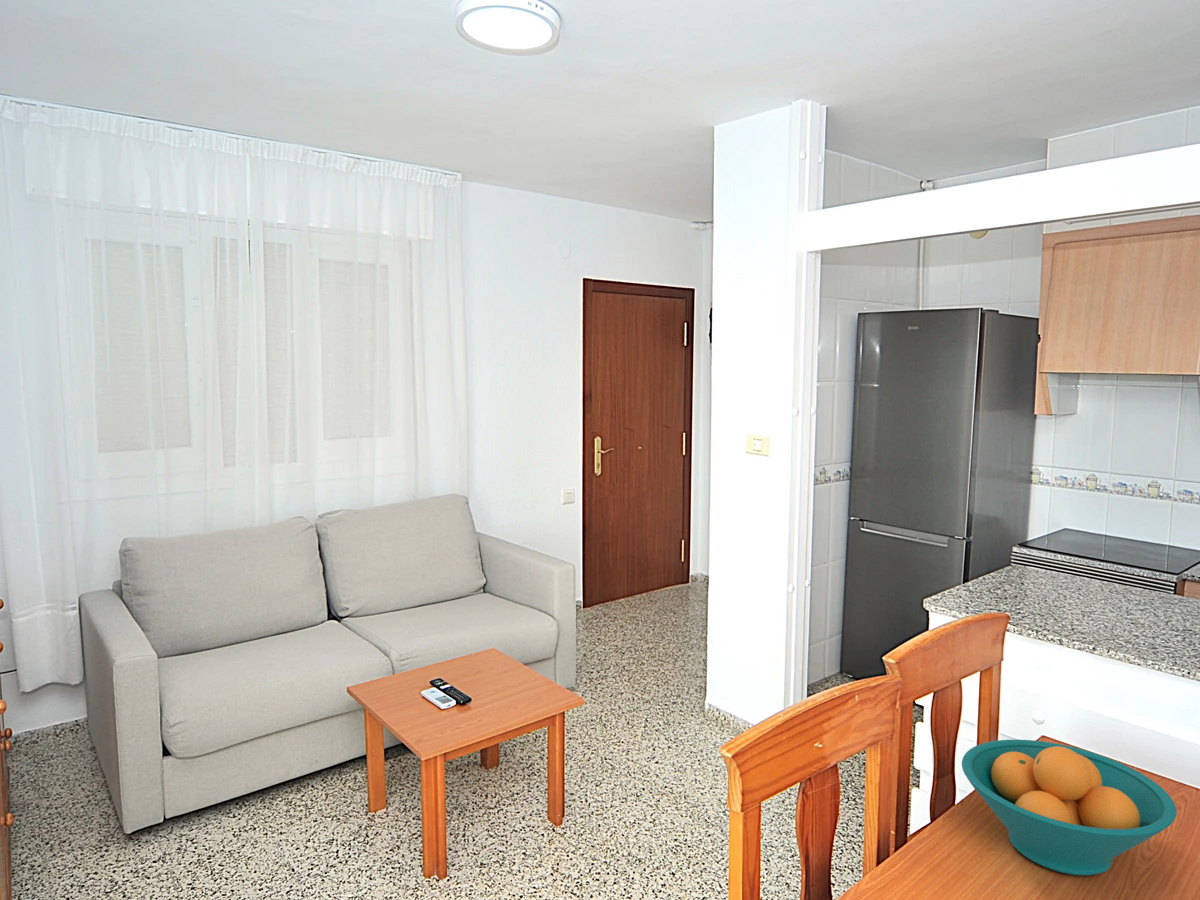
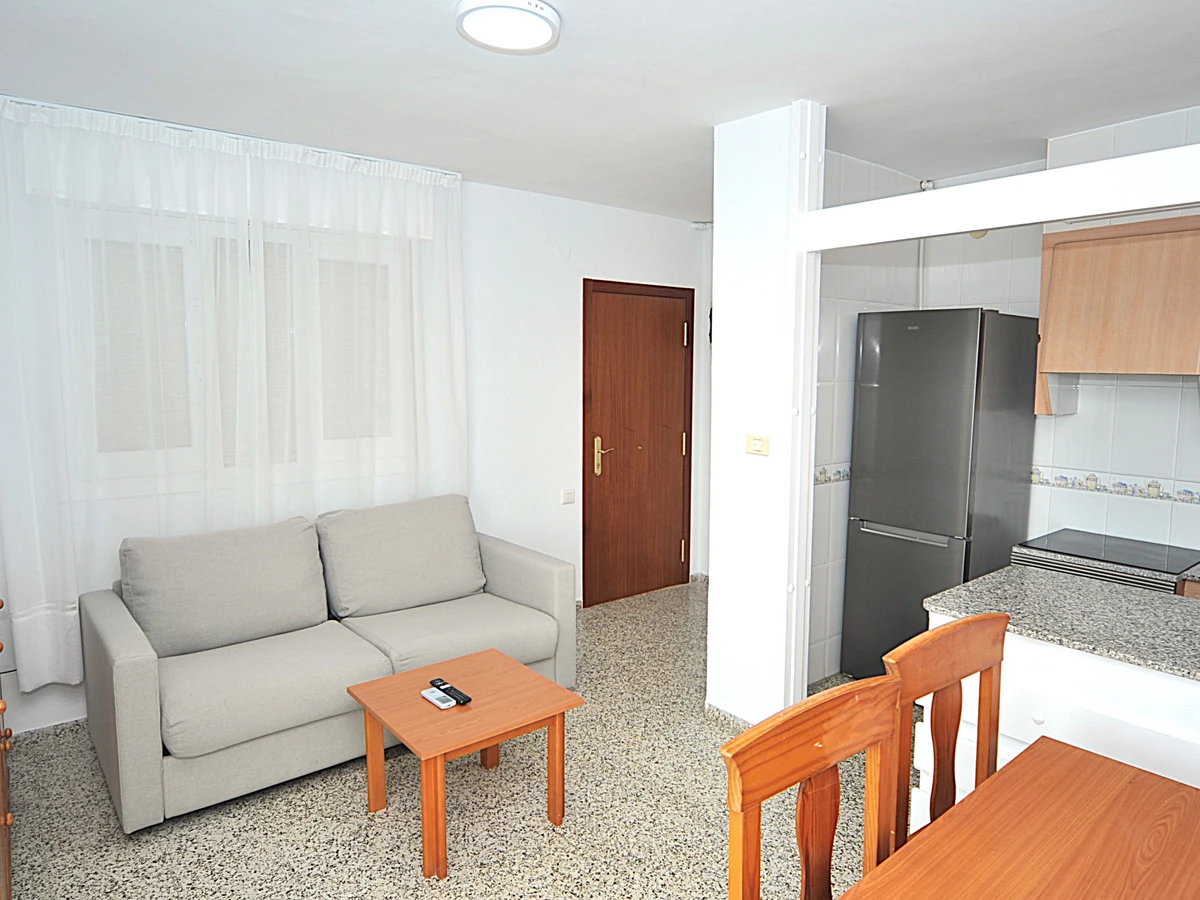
- fruit bowl [961,739,1178,876]
